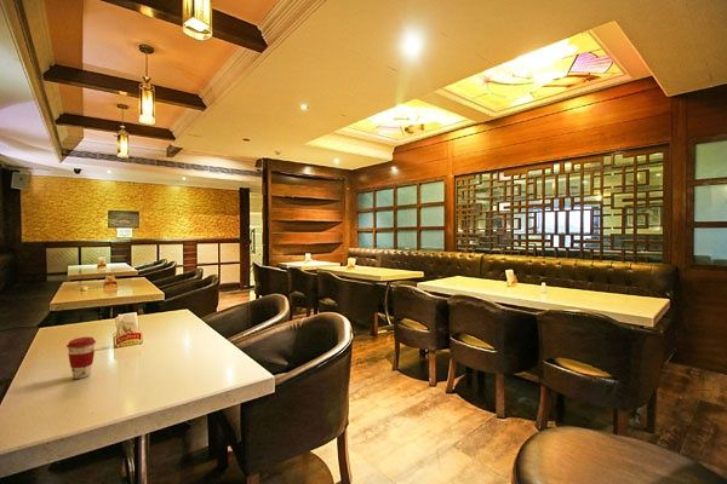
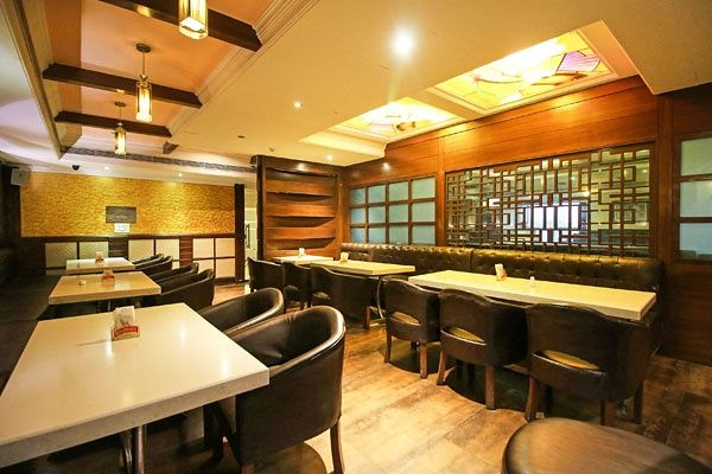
- coffee cup [65,336,97,380]
